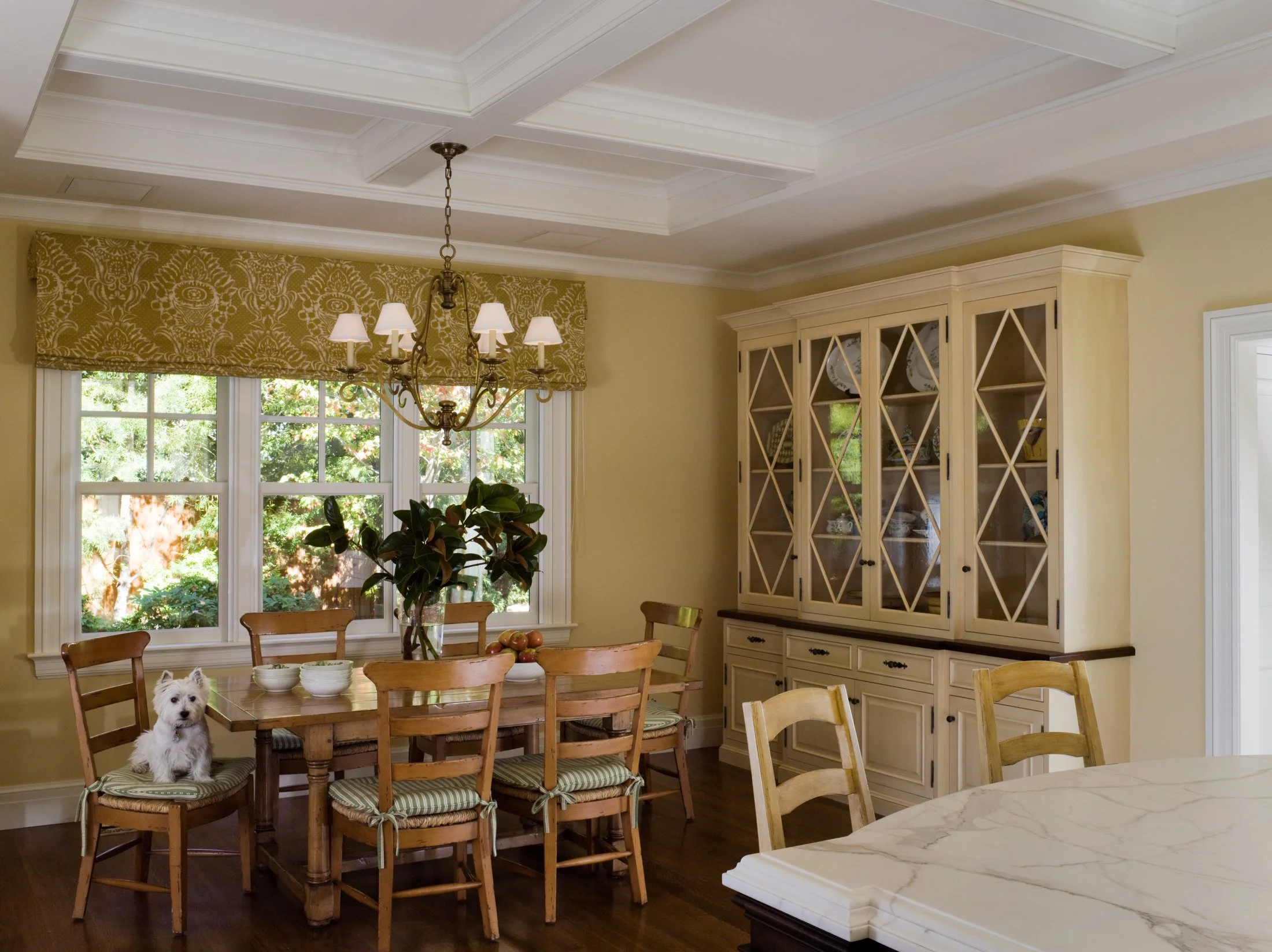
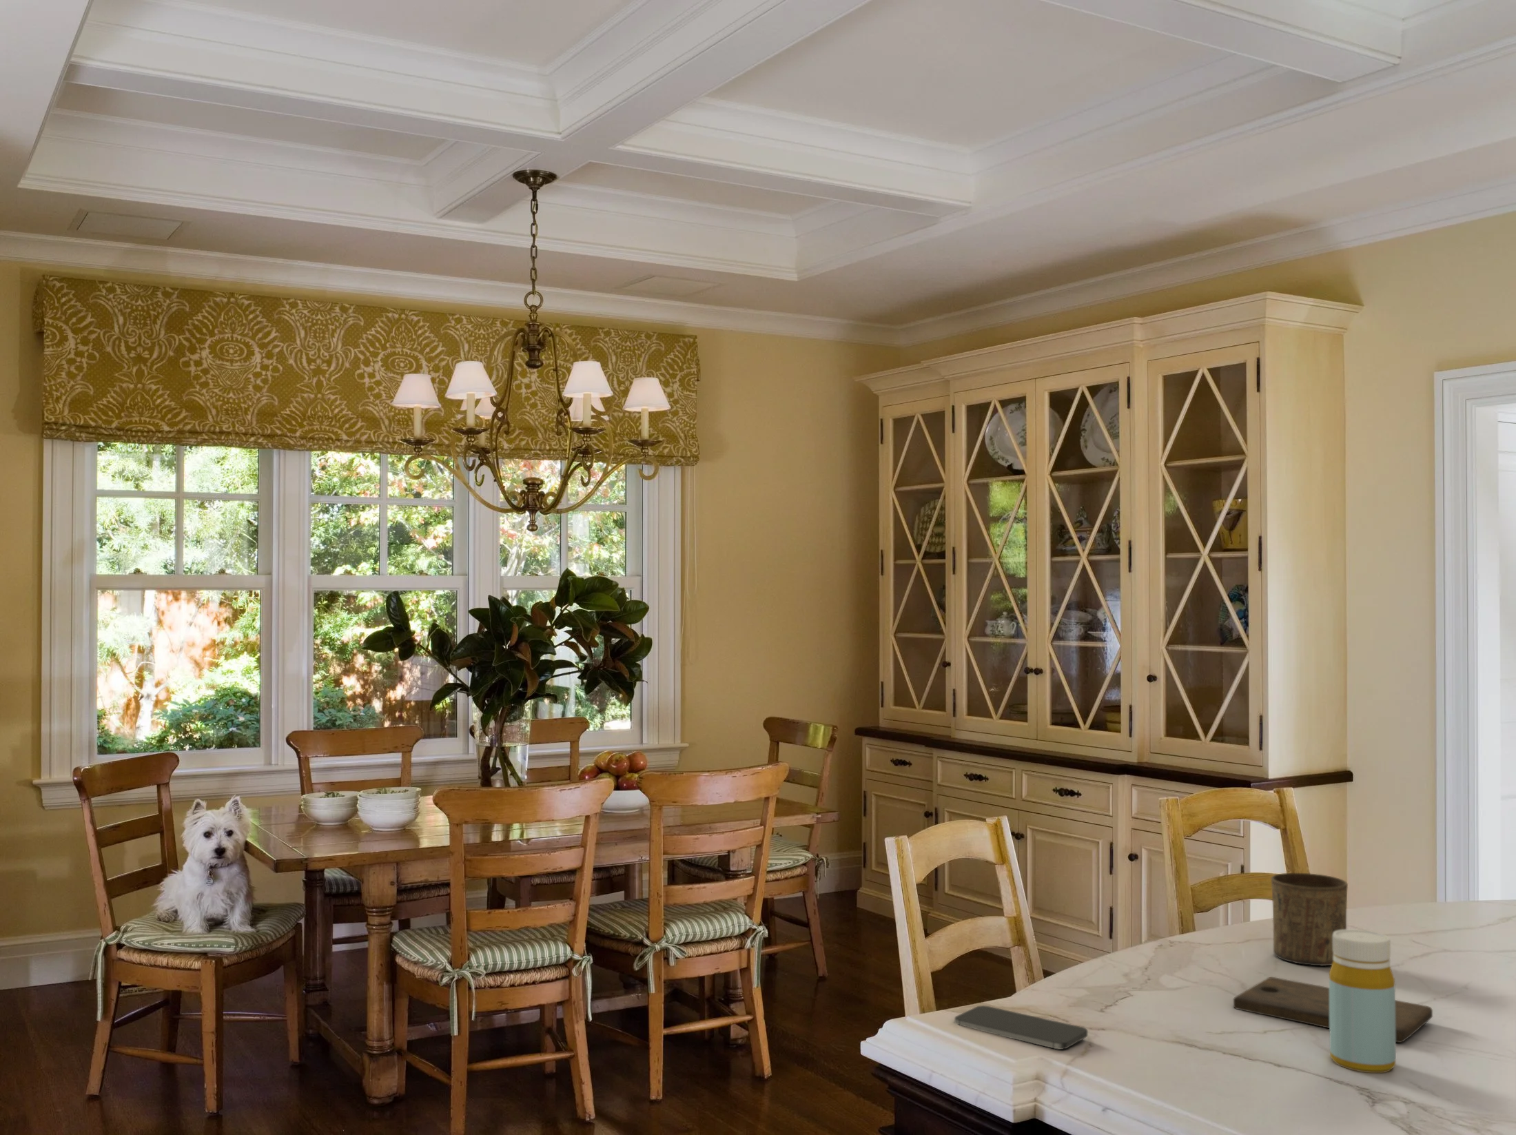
+ cup [1270,873,1349,966]
+ cutting board [1232,976,1434,1043]
+ bottle [1329,929,1397,1074]
+ smartphone [953,1005,1088,1050]
